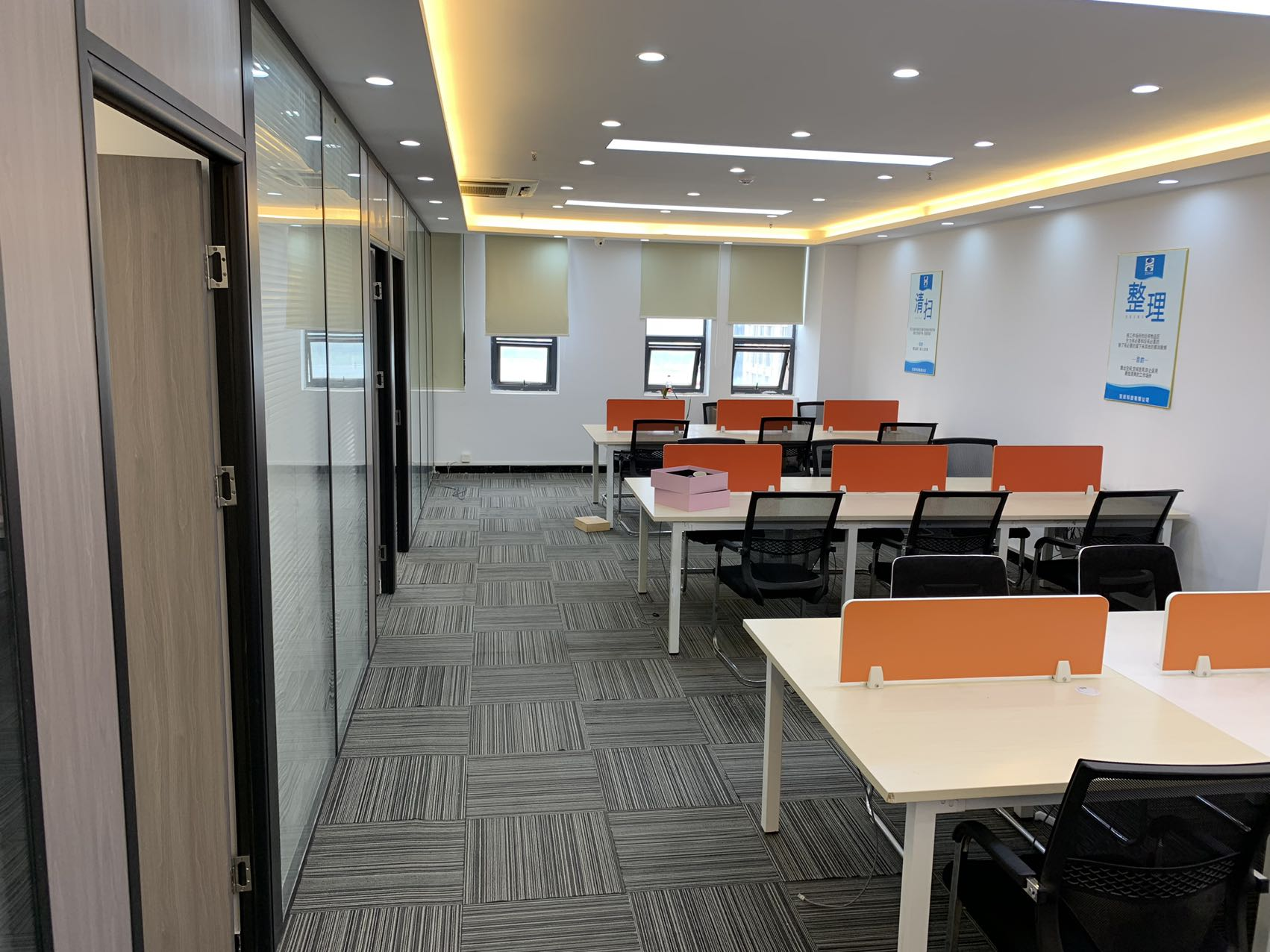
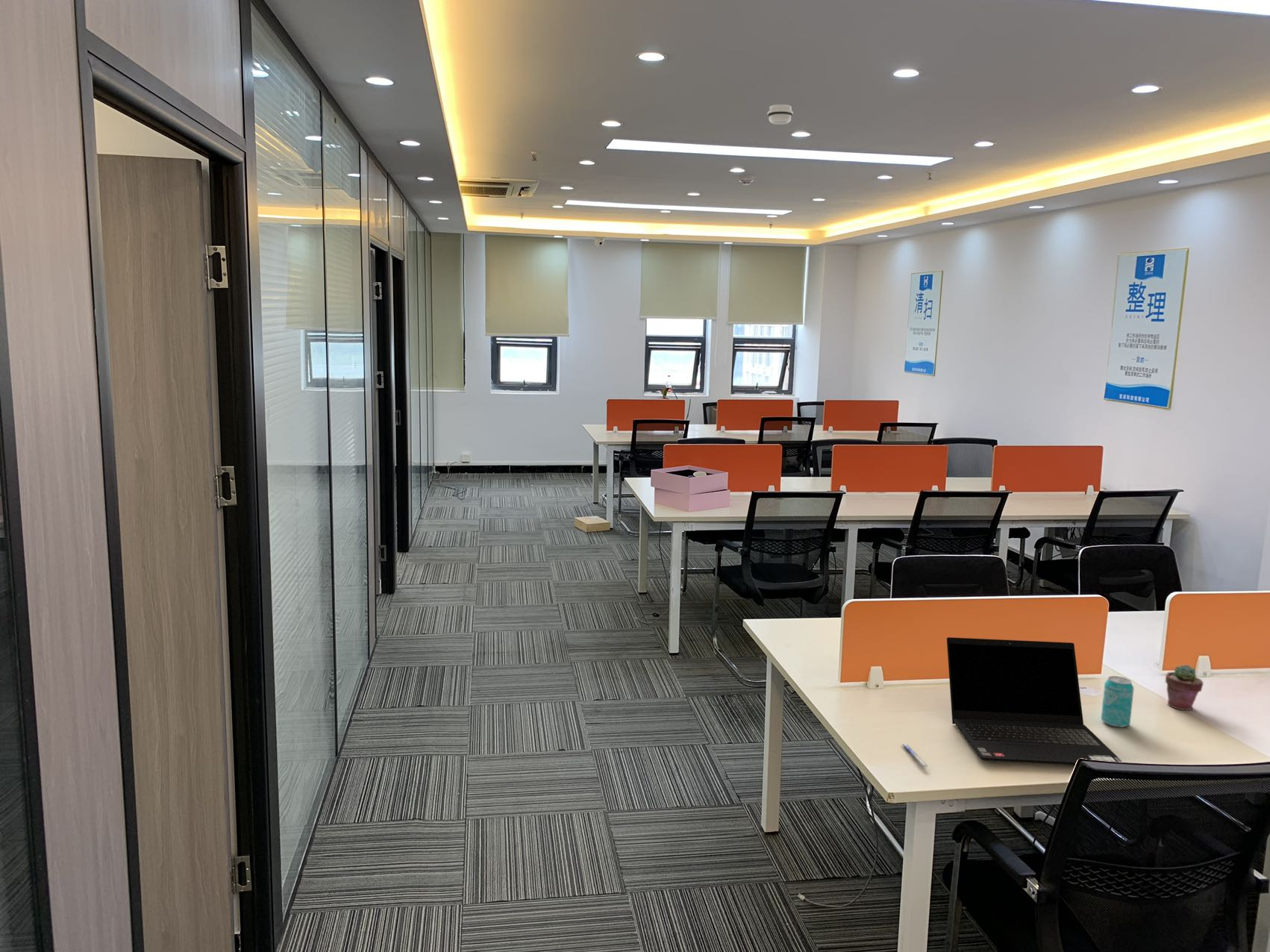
+ smoke detector [767,104,794,125]
+ beverage can [1101,675,1135,728]
+ potted succulent [1165,664,1204,711]
+ pen [900,742,928,768]
+ laptop computer [946,636,1123,765]
